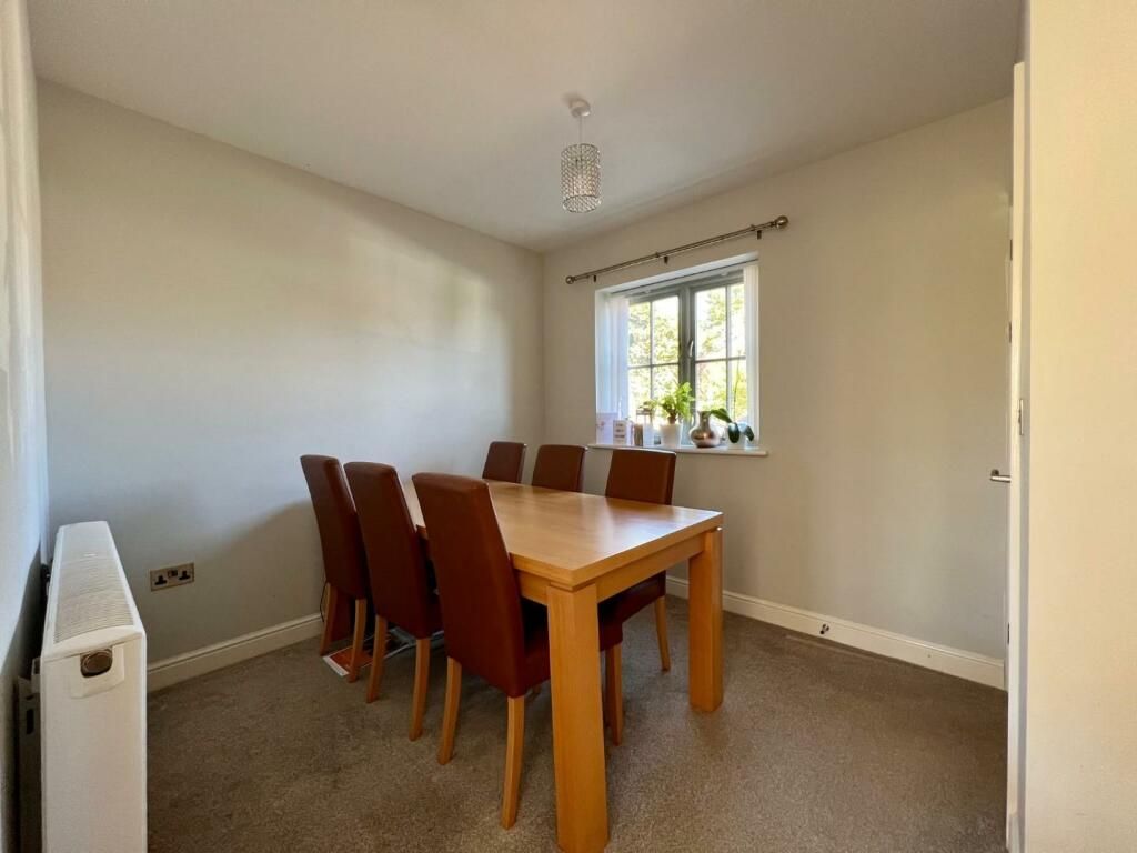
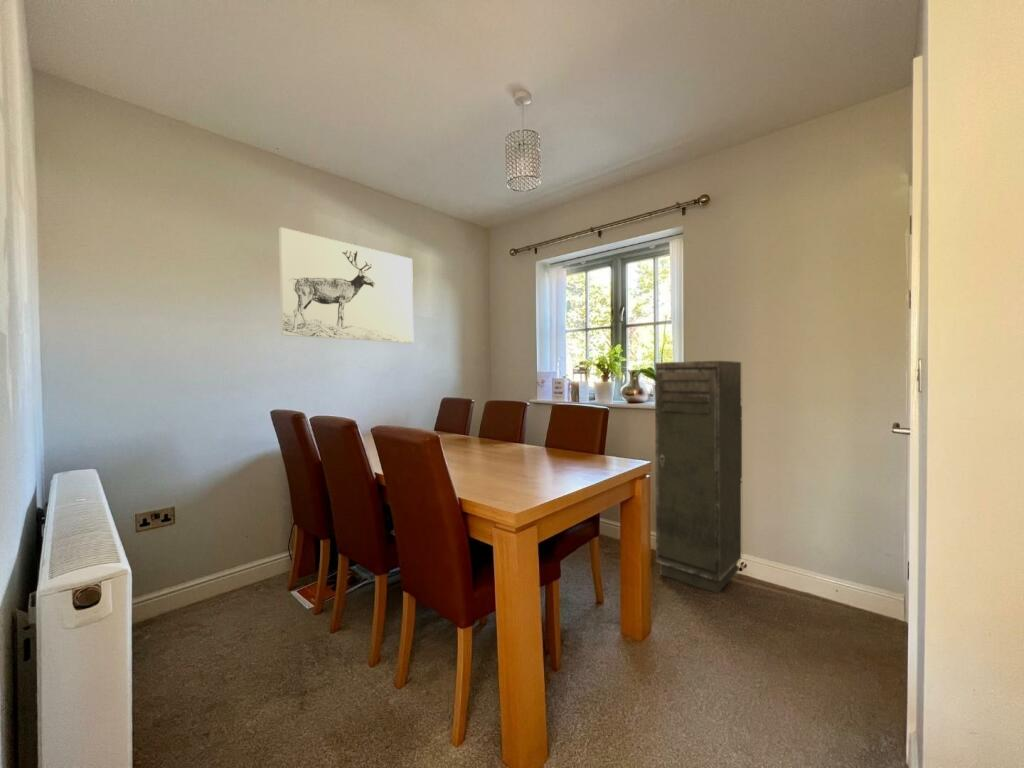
+ storage cabinet [654,360,743,594]
+ wall art [278,226,414,344]
